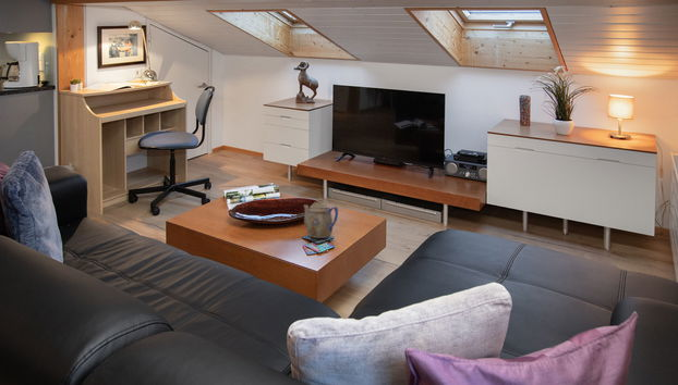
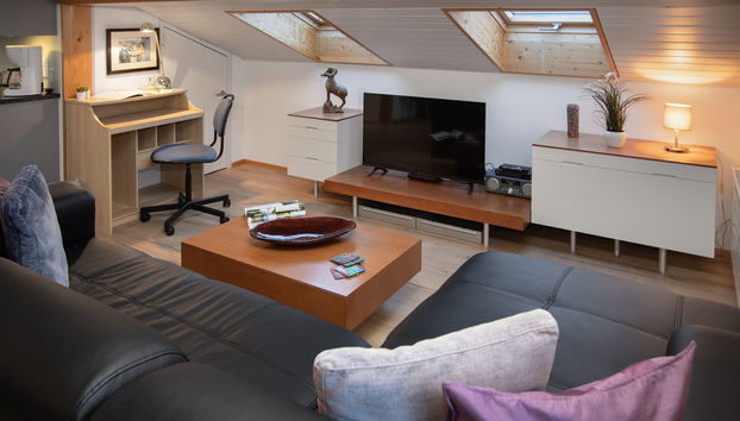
- teapot [303,198,339,239]
